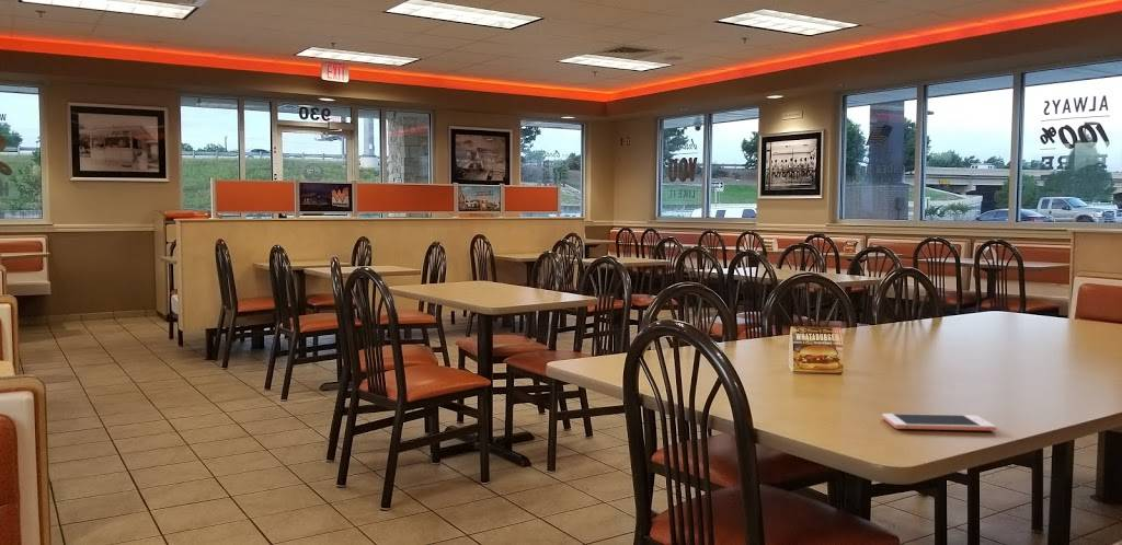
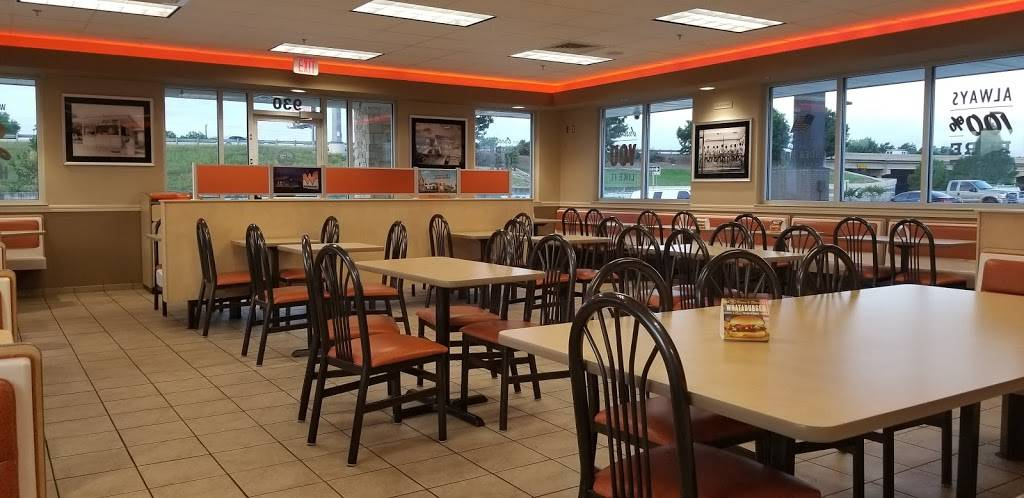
- cell phone [881,413,997,432]
